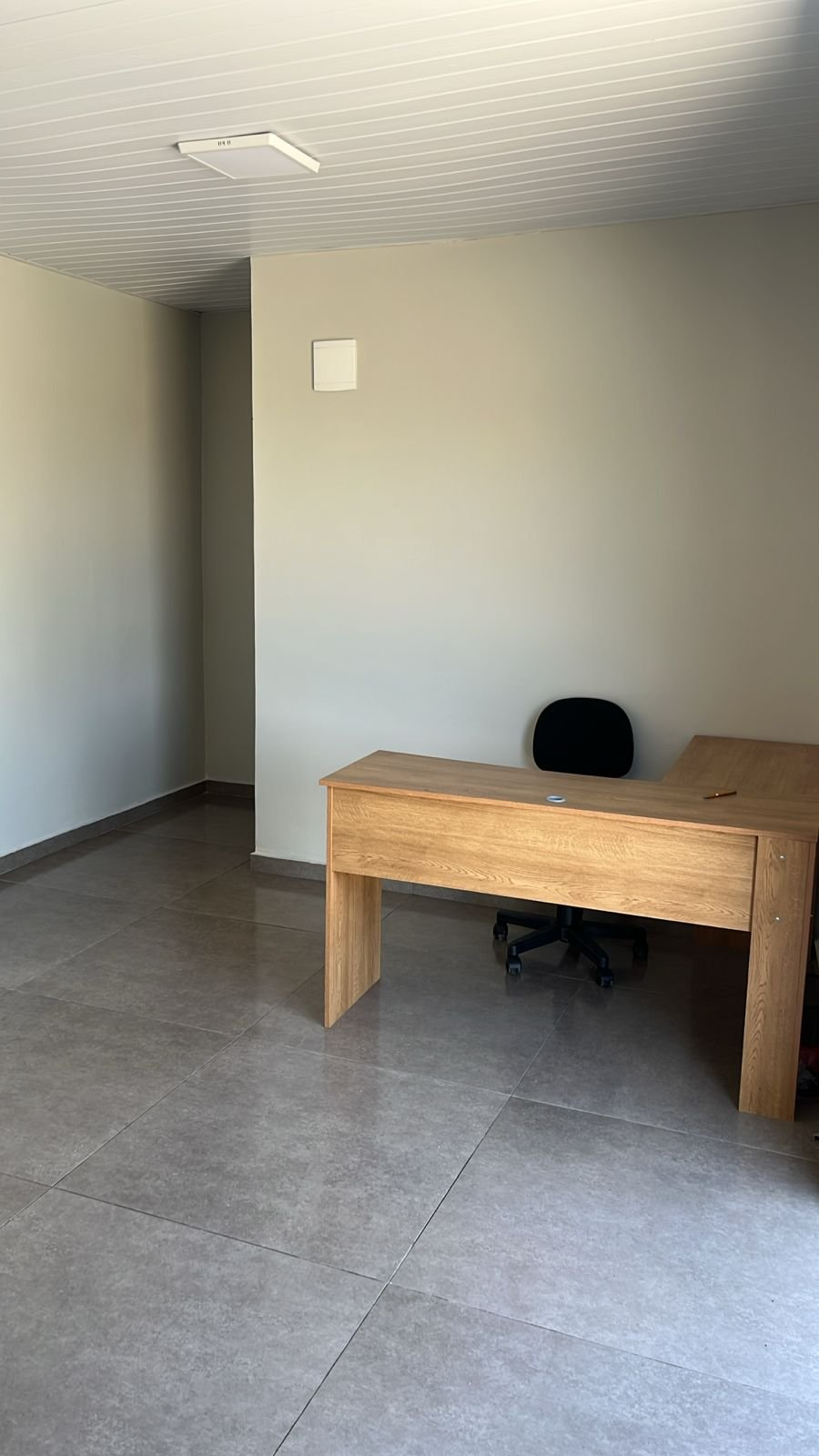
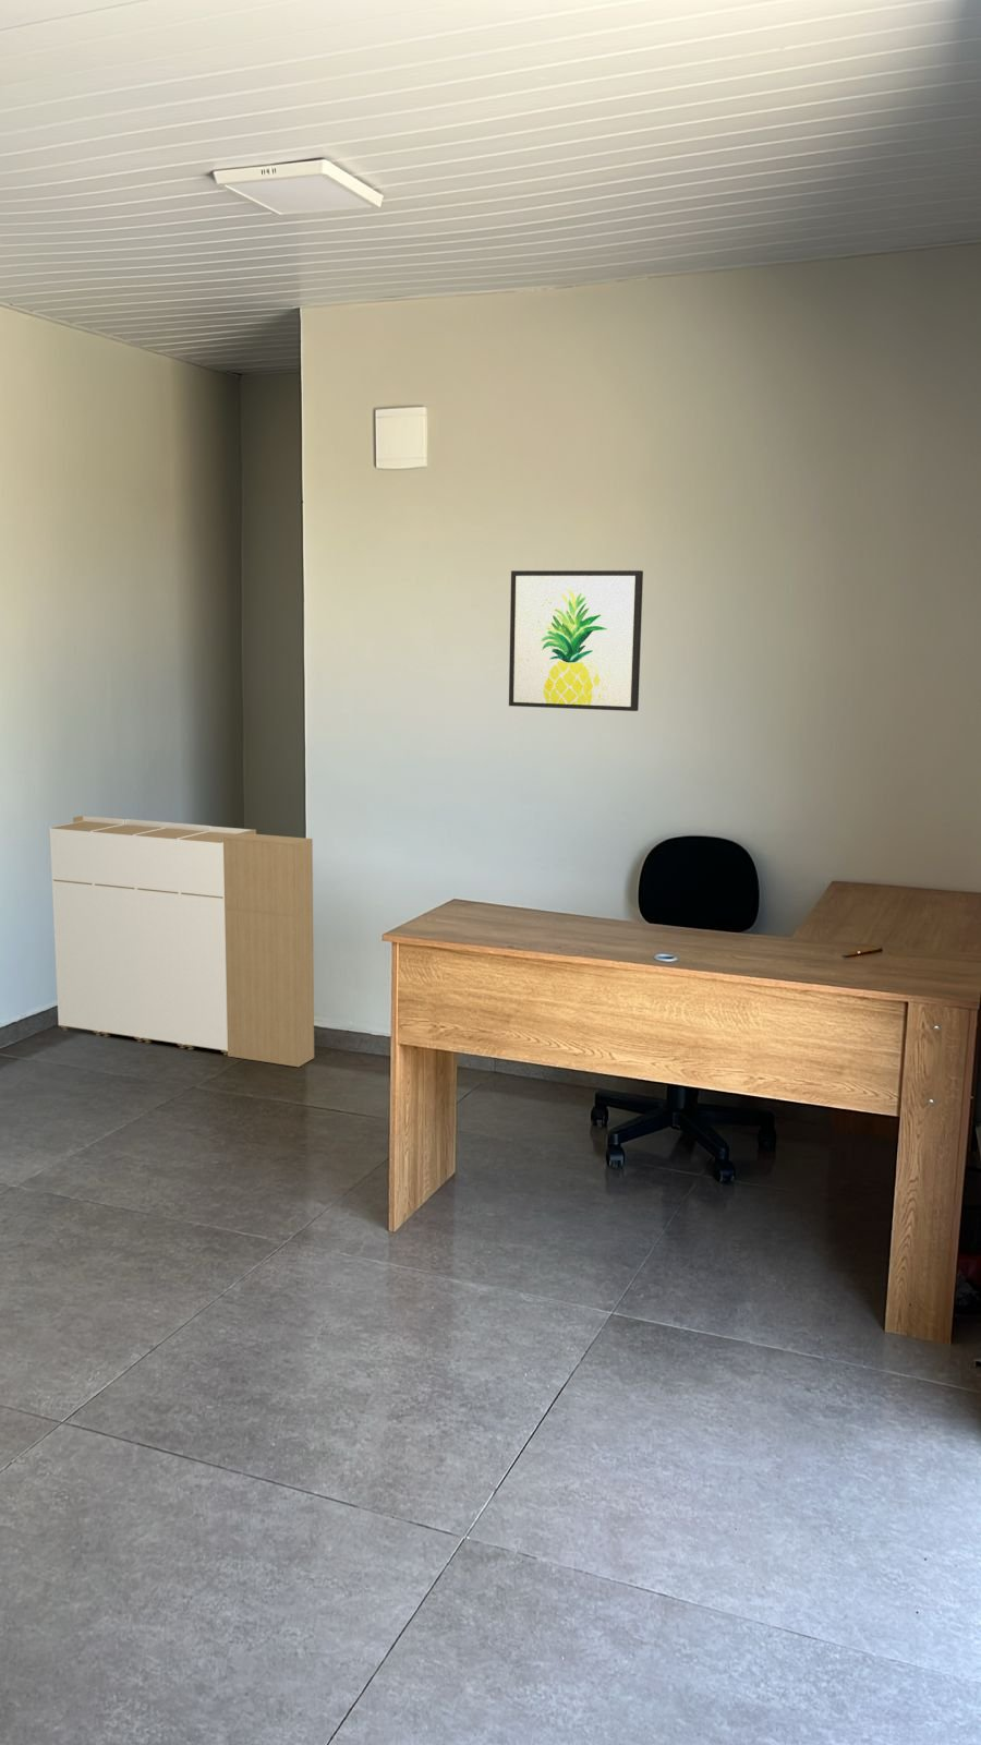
+ storage cabinet [49,815,315,1068]
+ wall art [508,569,644,712]
